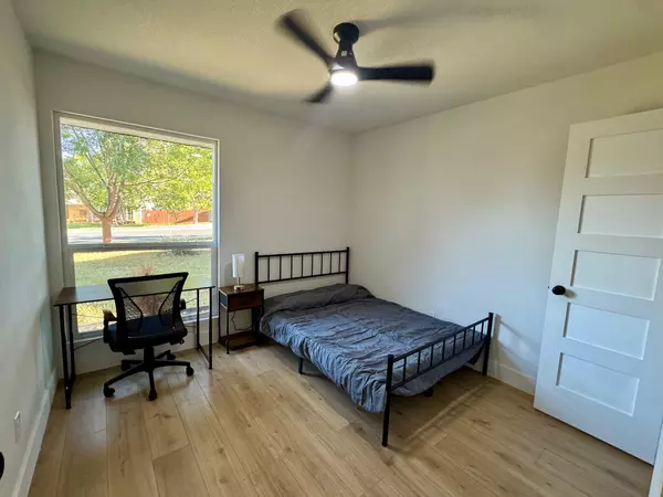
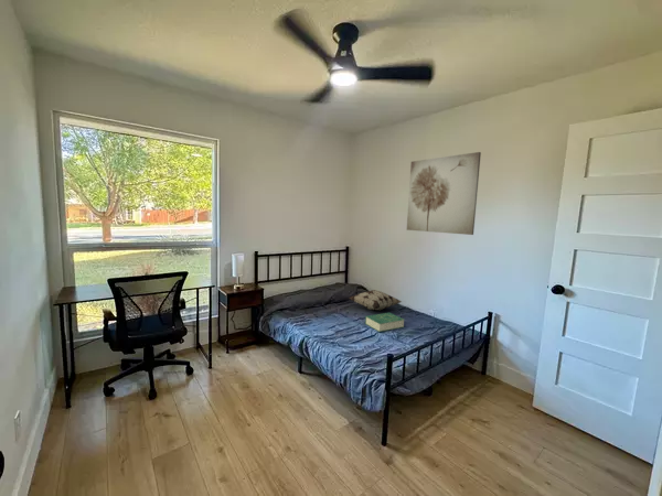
+ wall art [406,151,482,236]
+ book [364,312,405,333]
+ decorative pillow [348,289,403,311]
